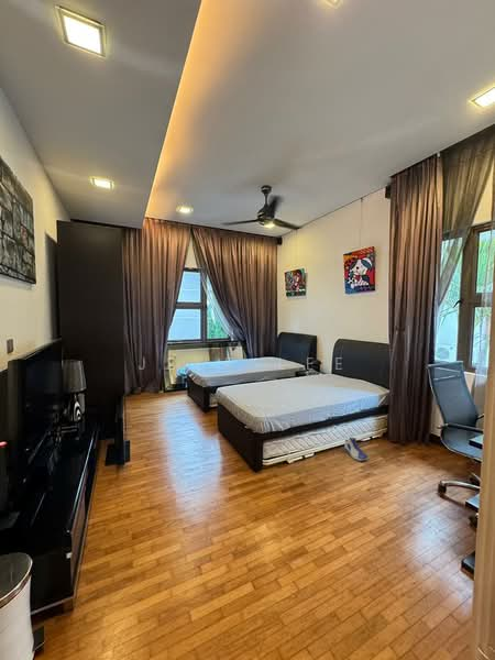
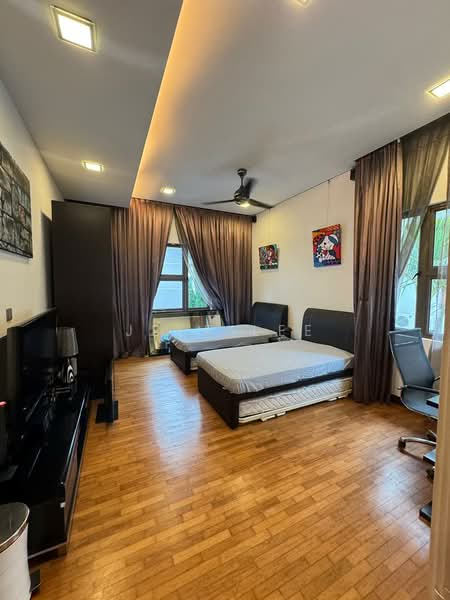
- sneaker [342,437,370,462]
